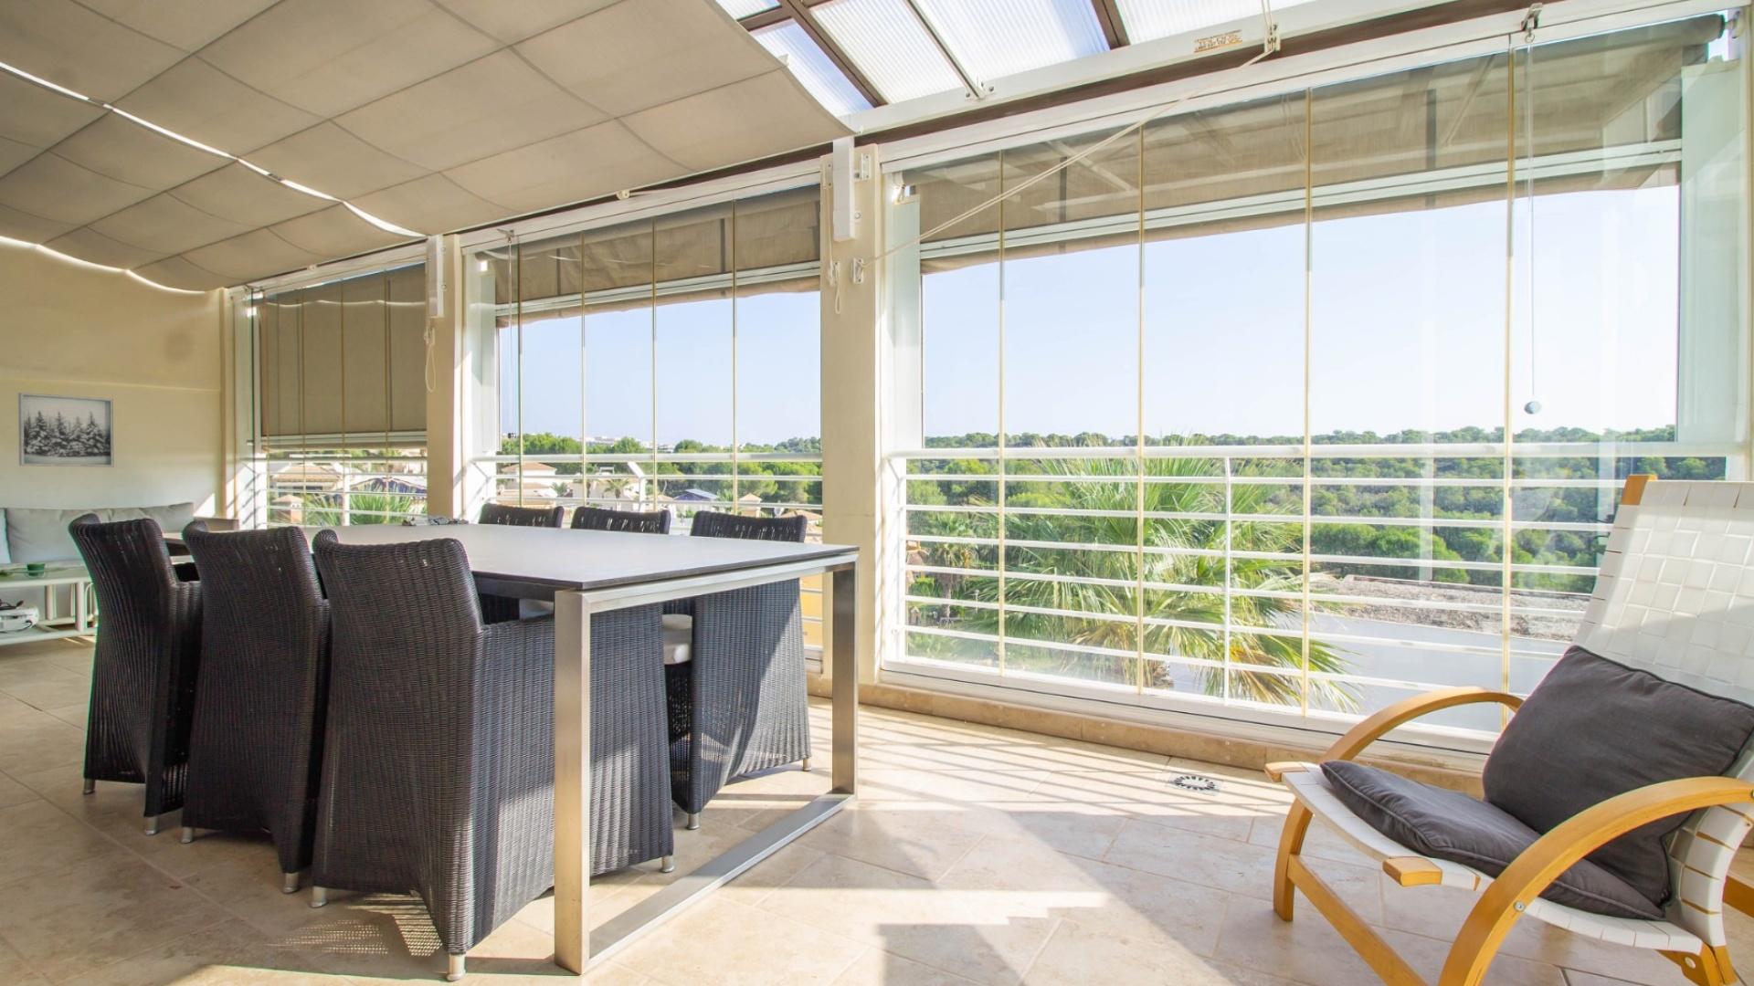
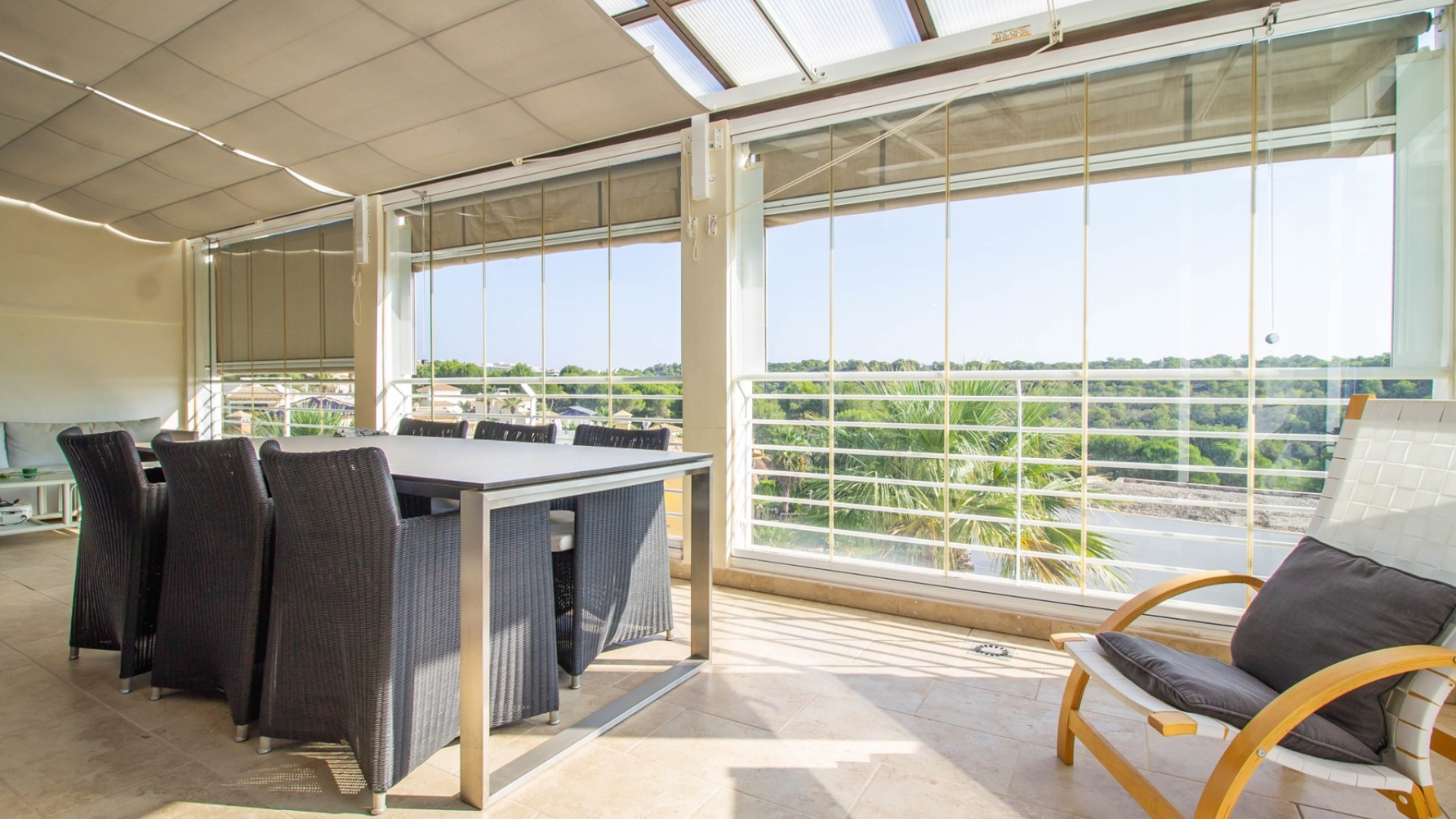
- wall art [17,391,114,467]
